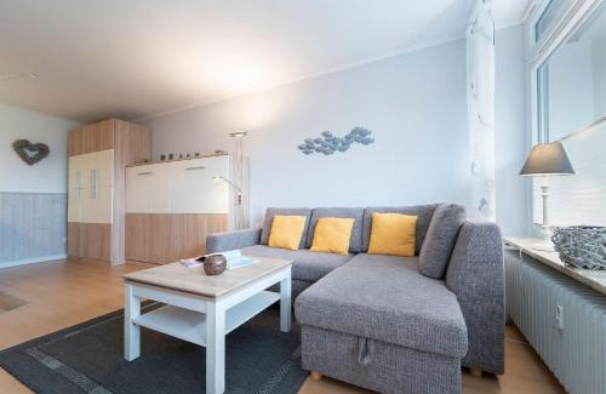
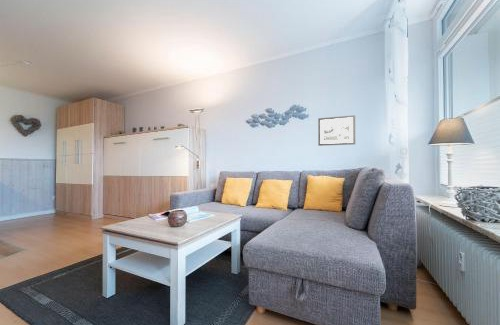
+ picture frame [317,114,356,147]
